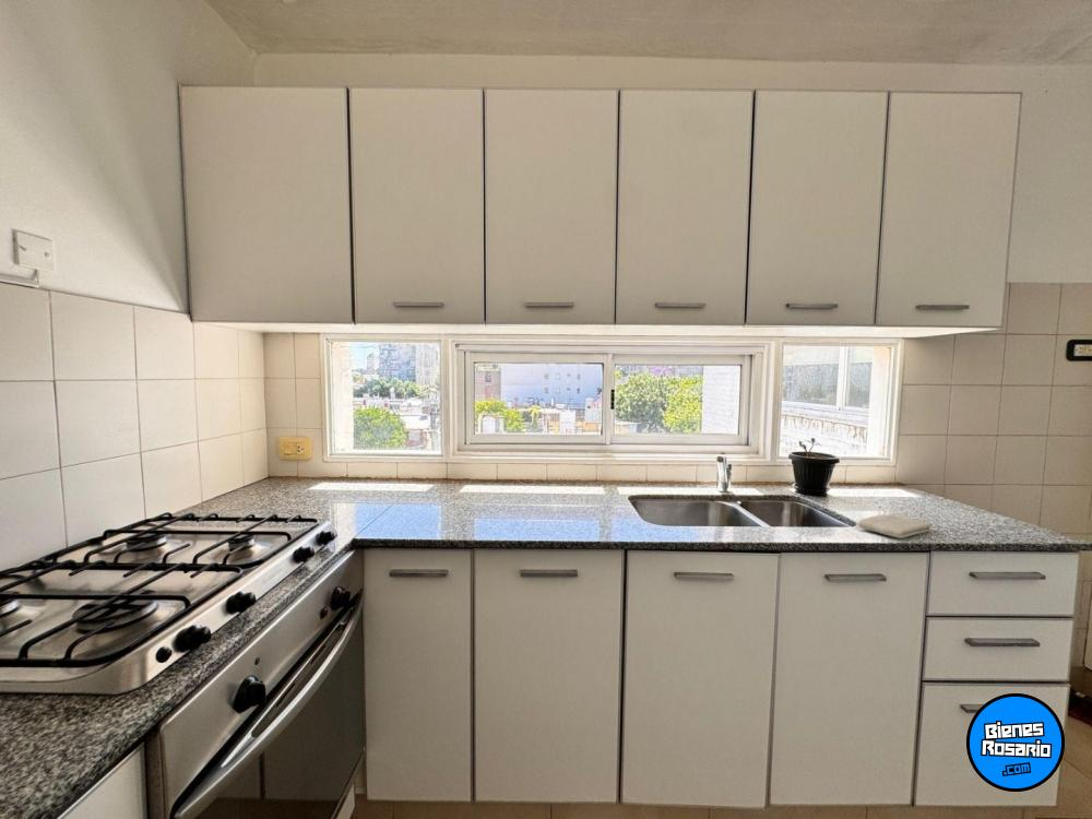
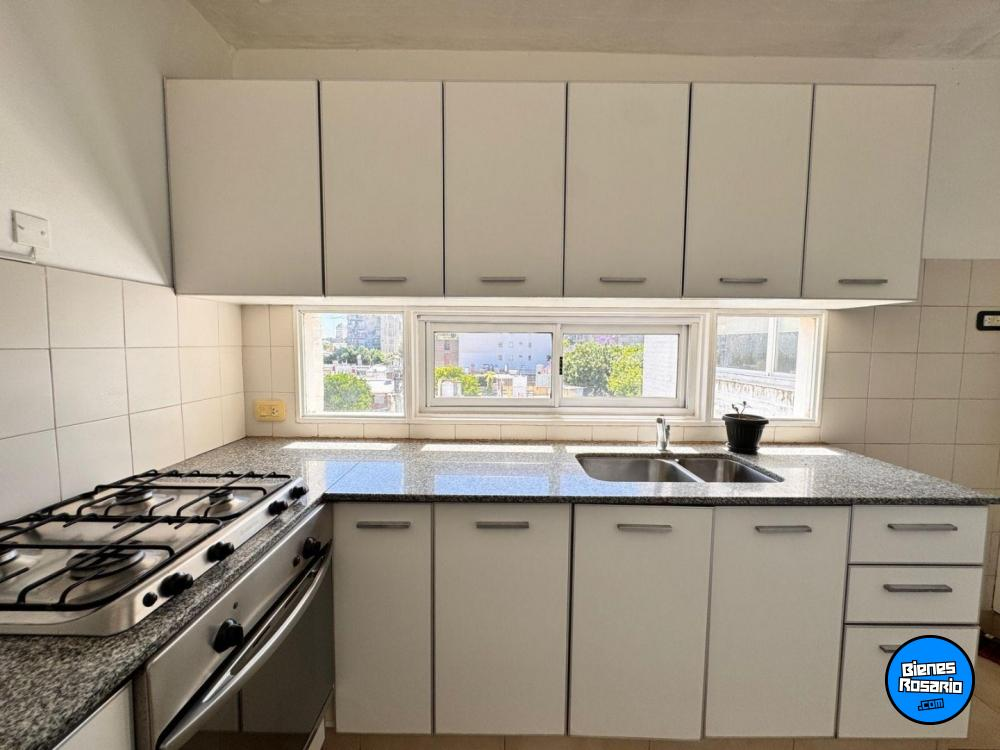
- washcloth [857,513,933,539]
